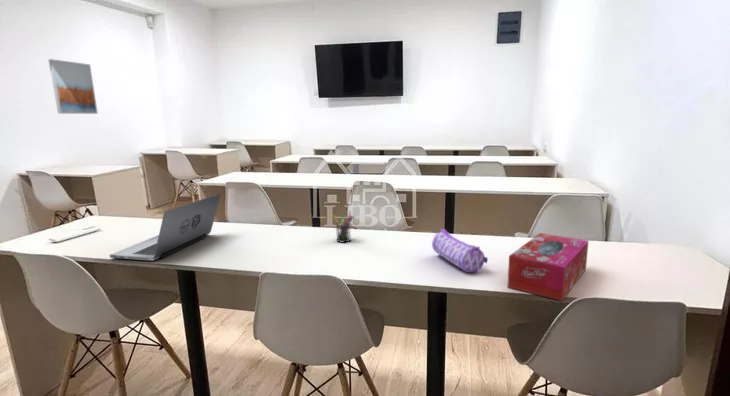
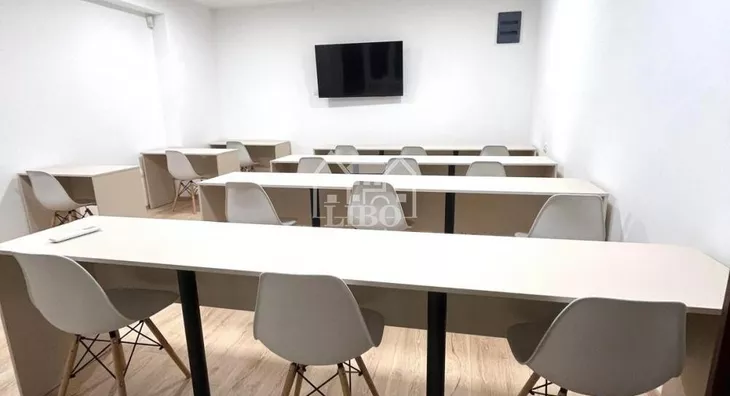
- laptop [109,192,222,262]
- pencil case [431,228,489,274]
- pen holder [332,210,355,244]
- wall art [47,58,99,115]
- tissue box [507,232,590,302]
